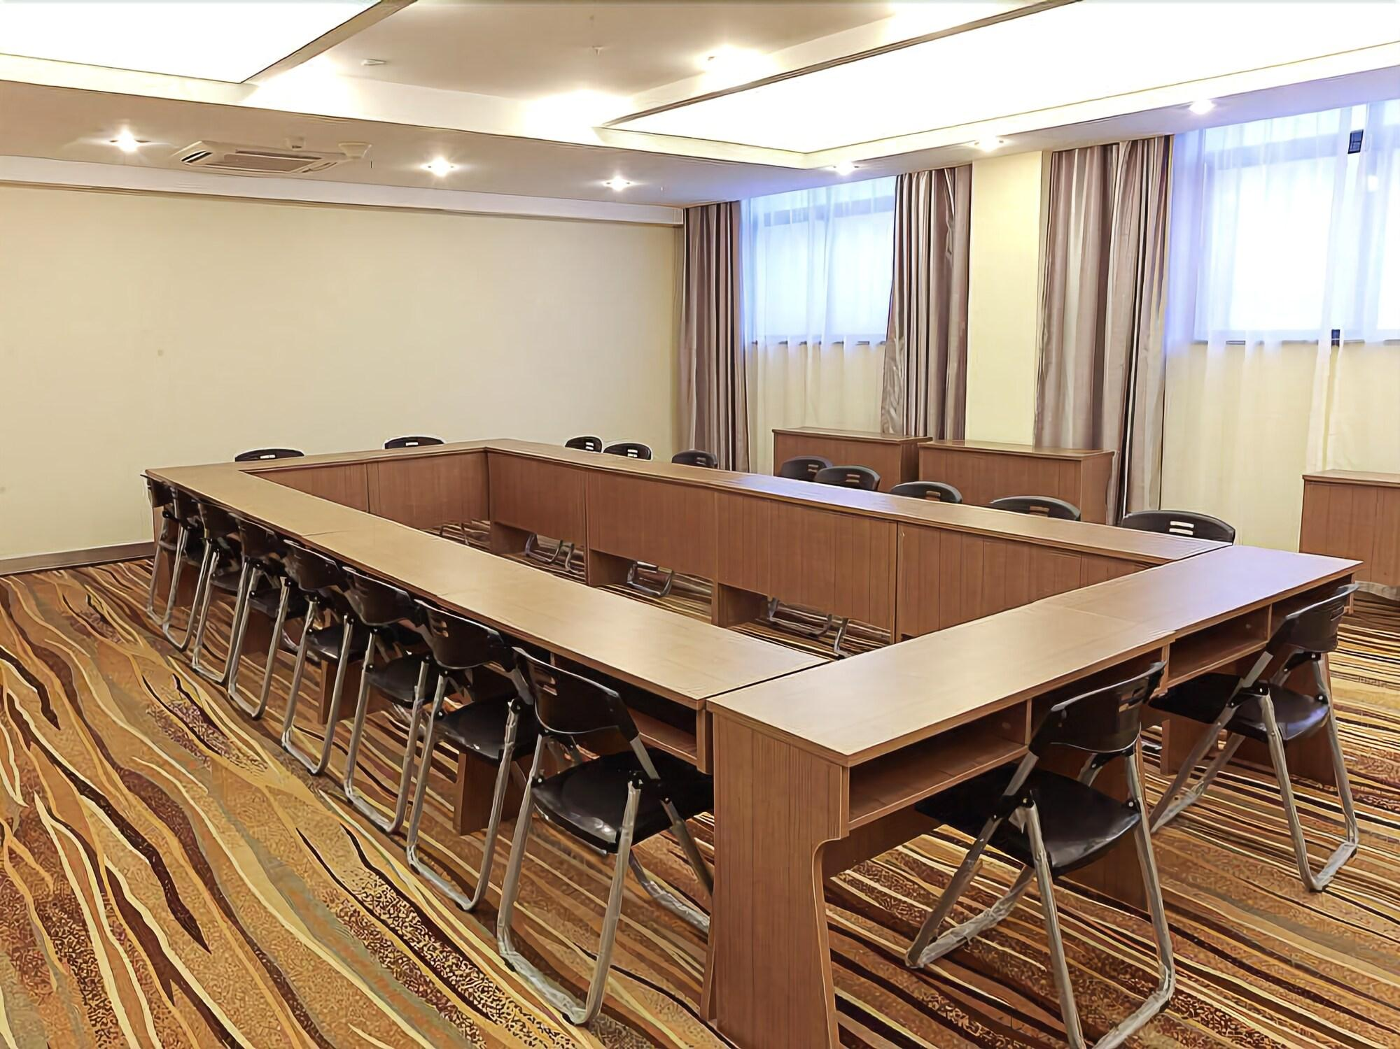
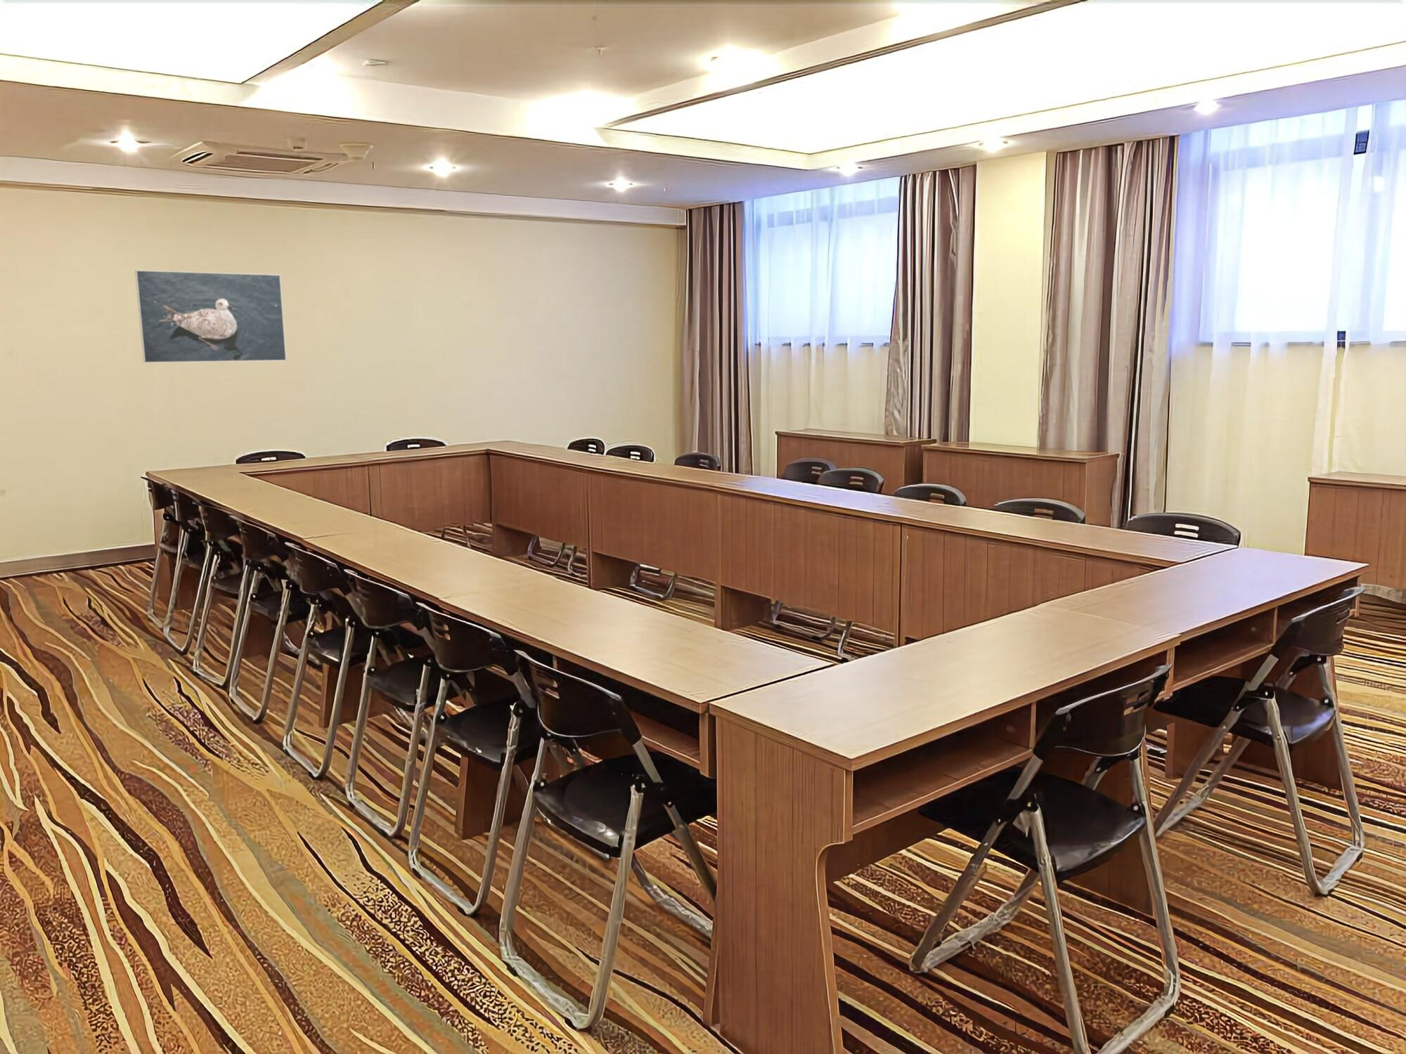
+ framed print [134,269,287,363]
